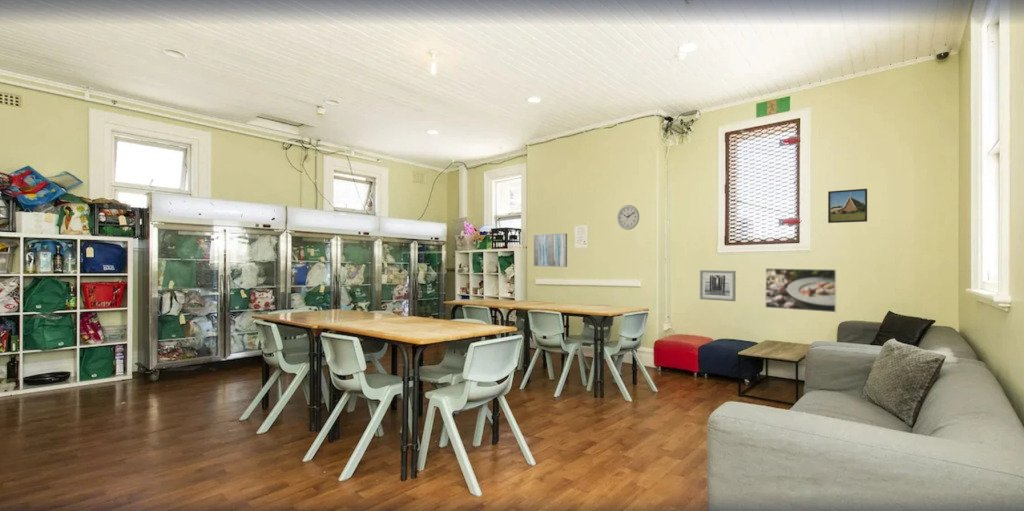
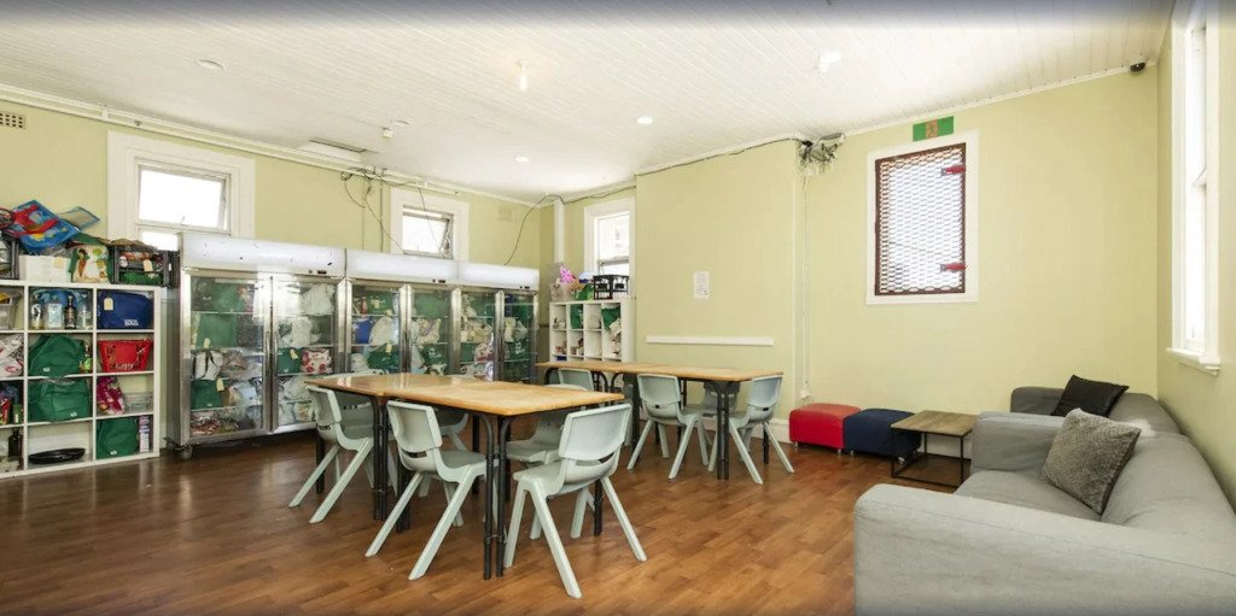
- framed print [764,267,837,313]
- wall art [533,232,568,268]
- wall clock [616,204,640,231]
- wall art [699,269,737,302]
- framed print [827,188,868,224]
